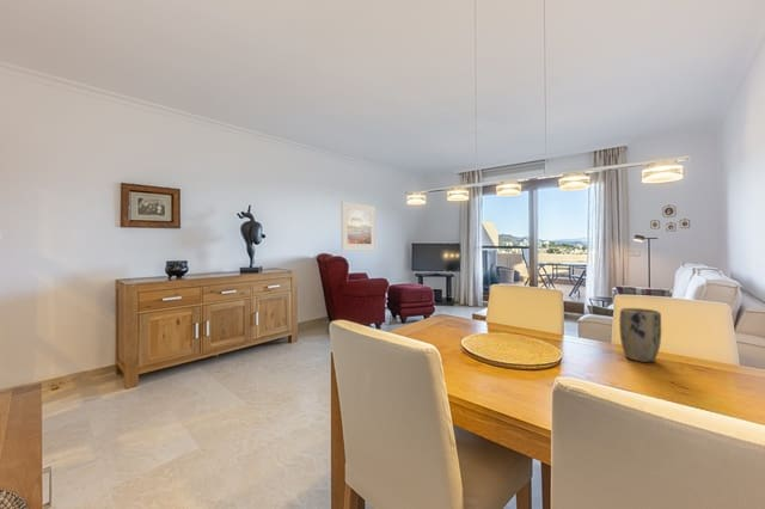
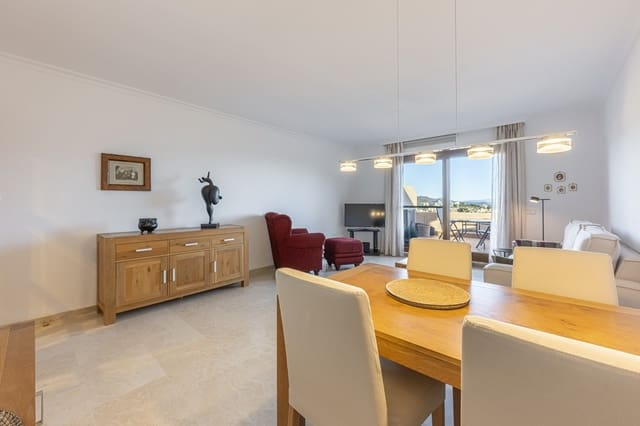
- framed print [341,201,377,252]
- plant pot [618,307,662,363]
